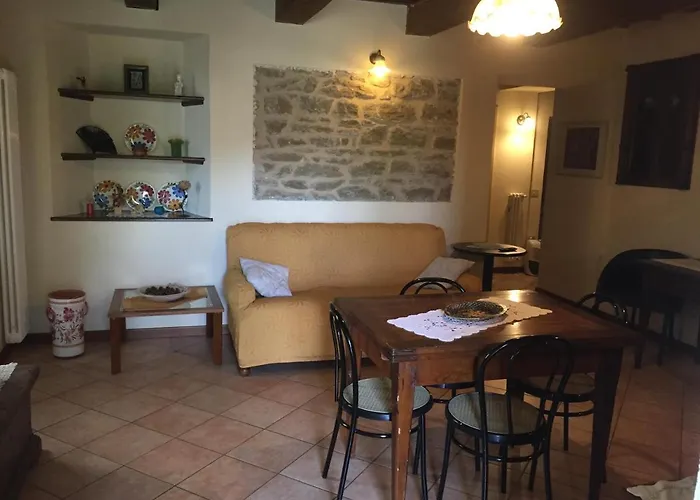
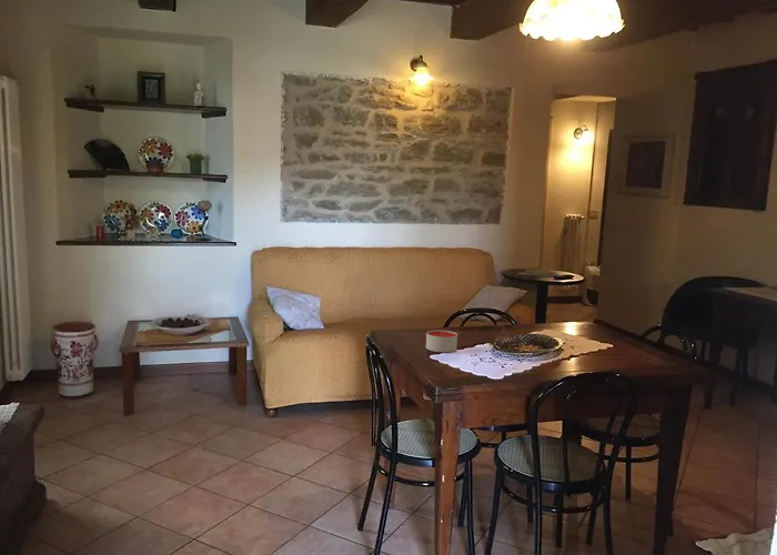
+ candle [425,329,458,353]
